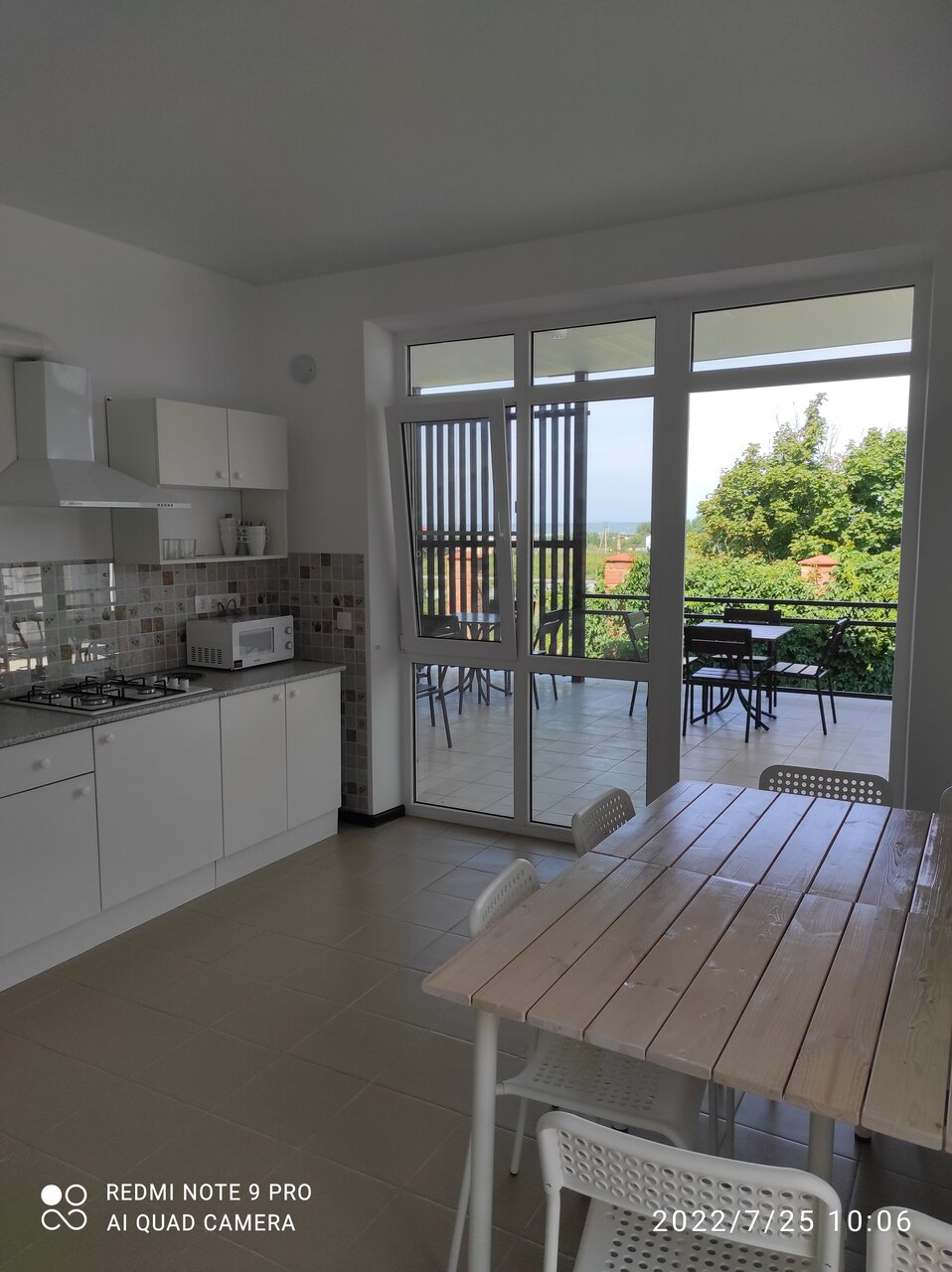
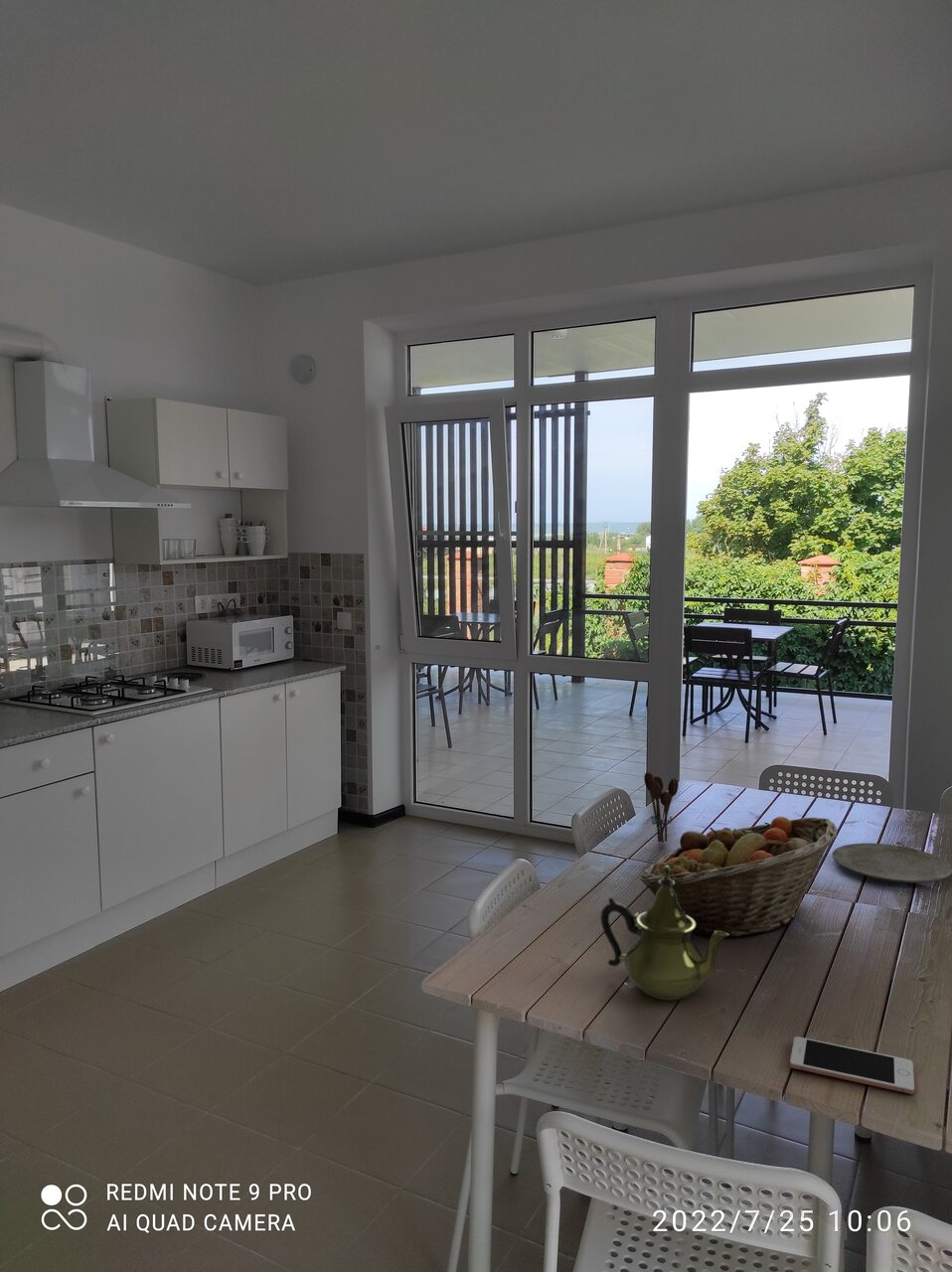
+ utensil holder [643,771,680,844]
+ cell phone [789,1035,915,1095]
+ fruit basket [639,816,838,937]
+ plate [832,843,952,883]
+ teapot [600,866,729,1002]
